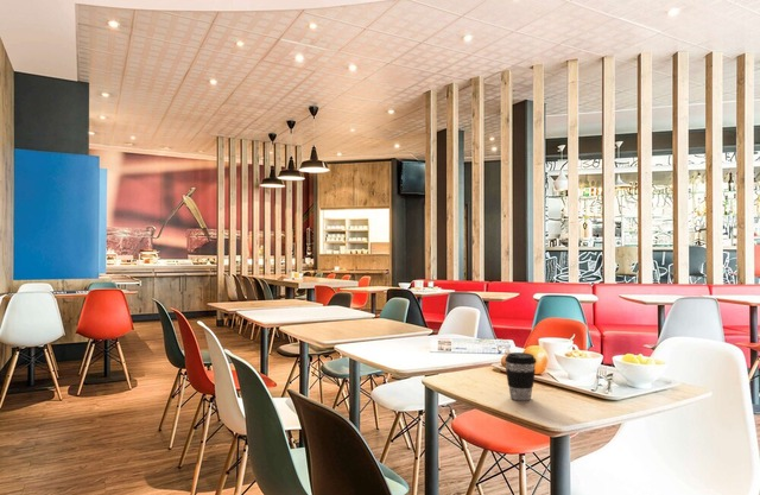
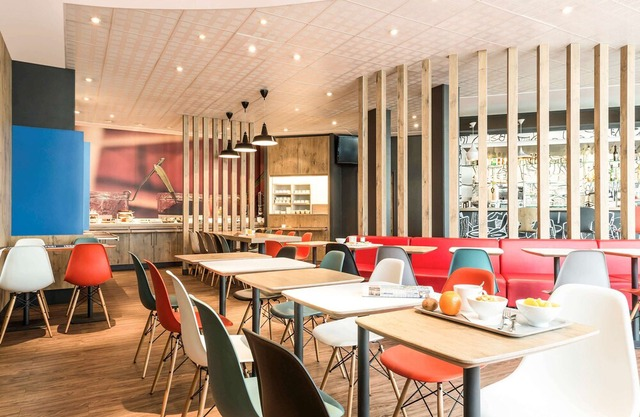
- coffee cup [504,351,538,401]
